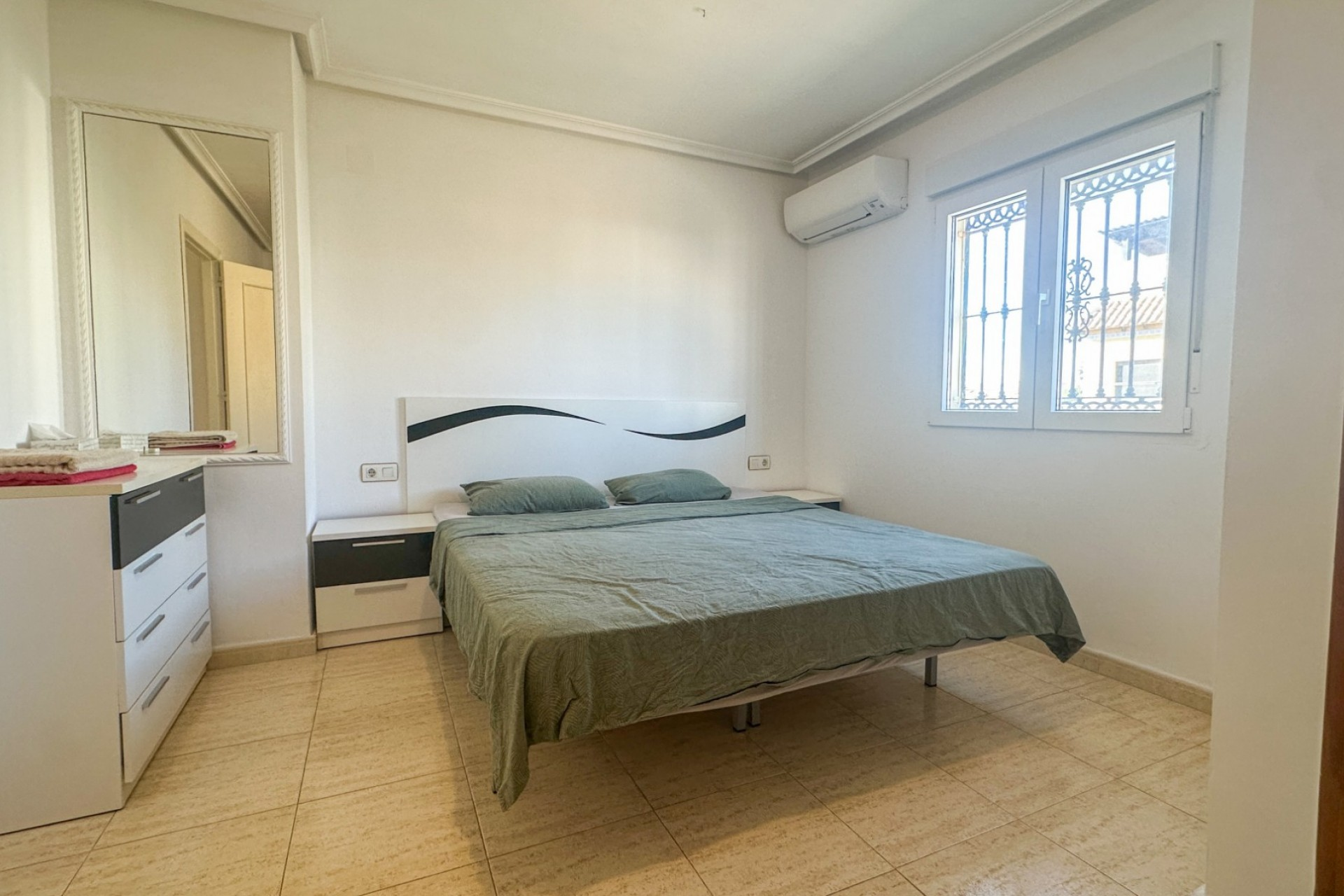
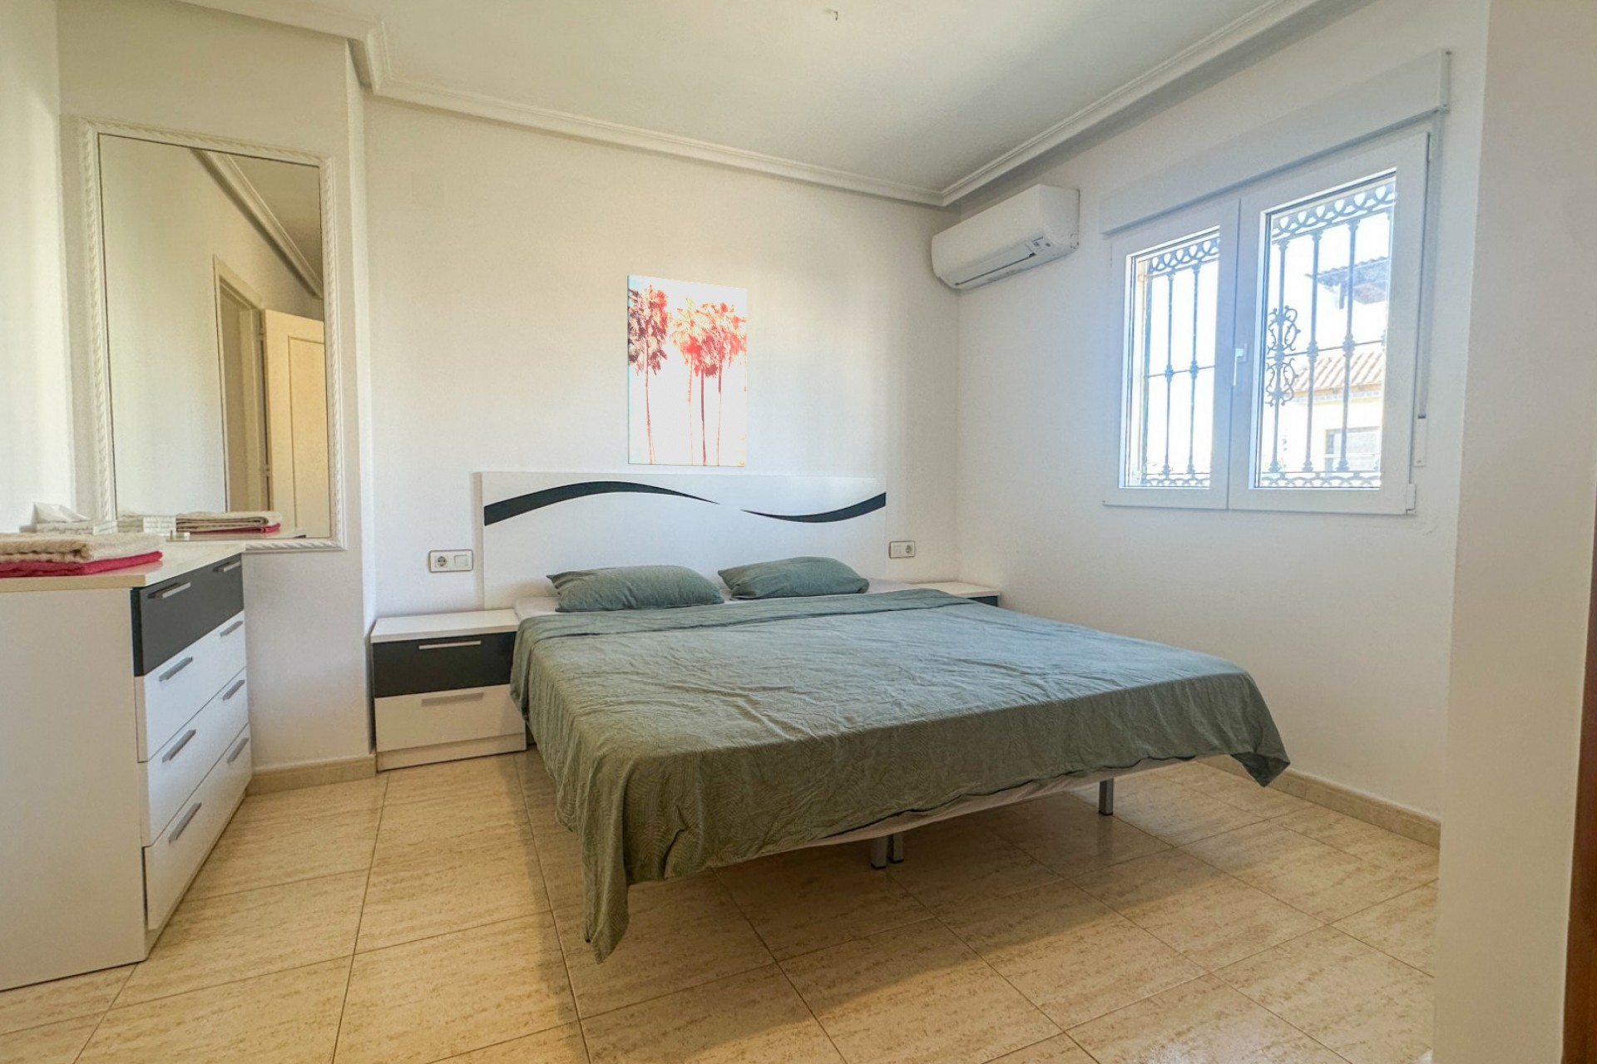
+ wall art [626,273,747,468]
